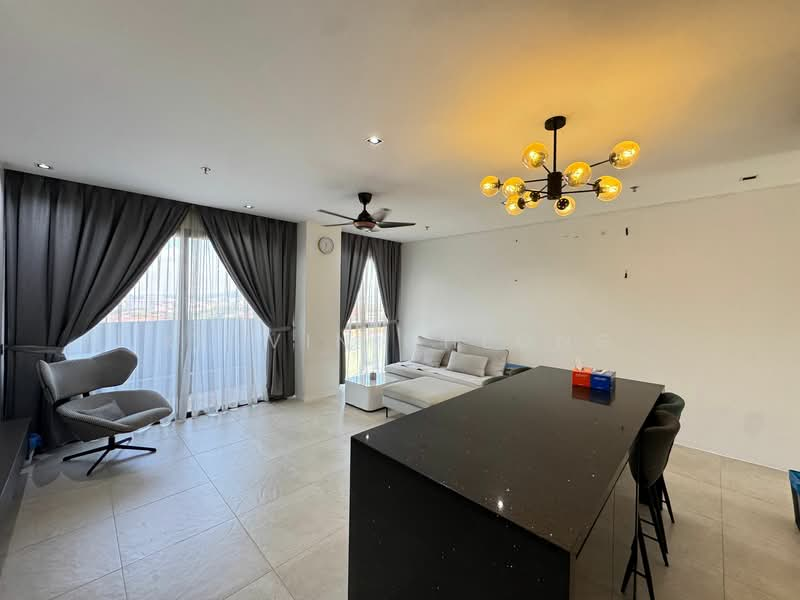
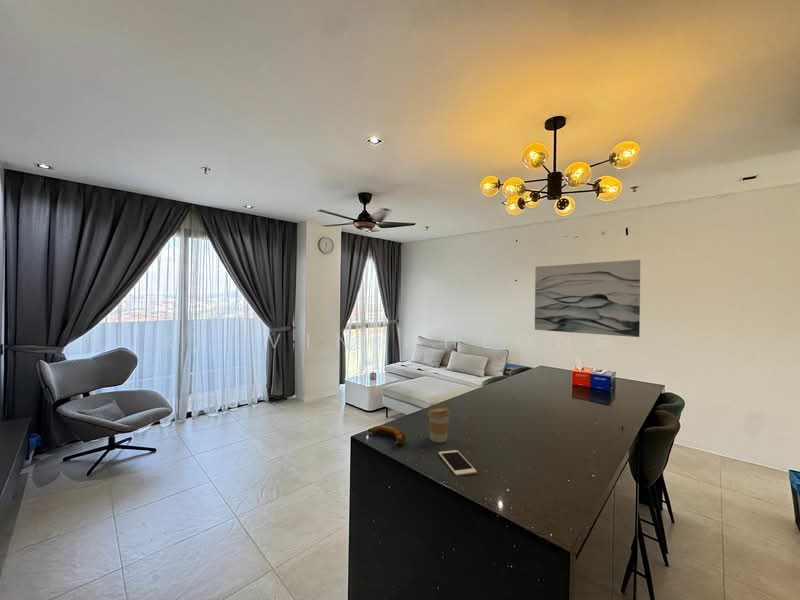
+ wall art [534,259,641,338]
+ coffee cup [427,406,451,443]
+ banana [367,425,407,448]
+ cell phone [438,449,478,477]
